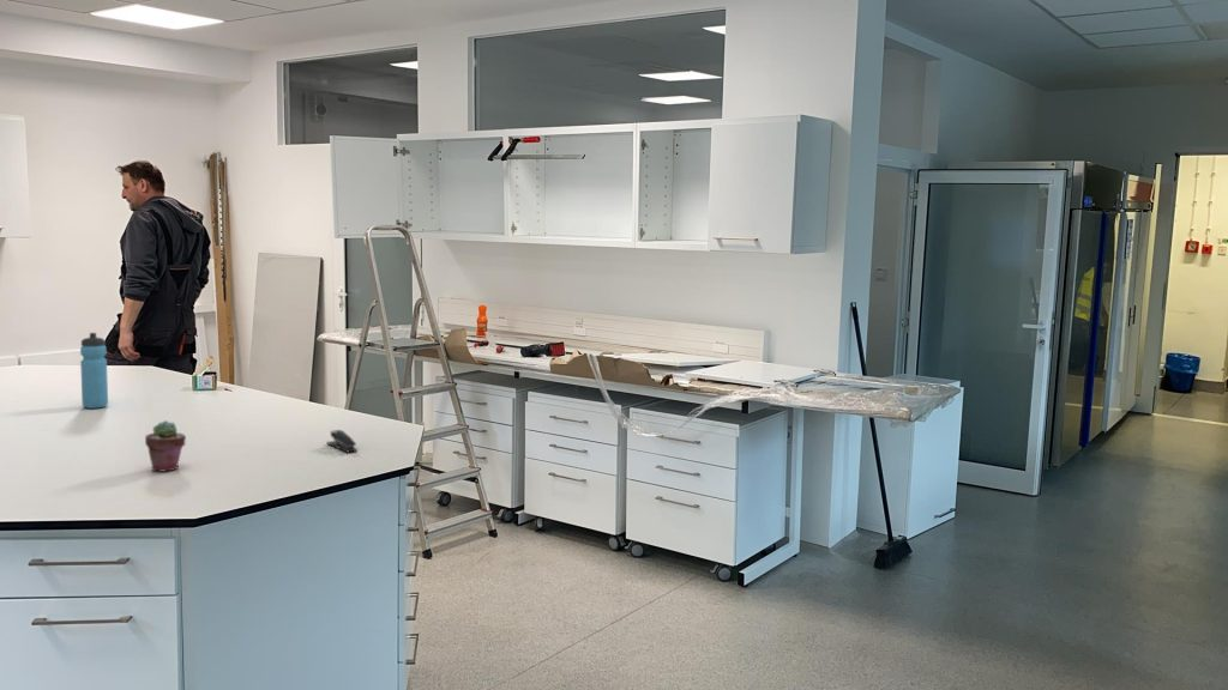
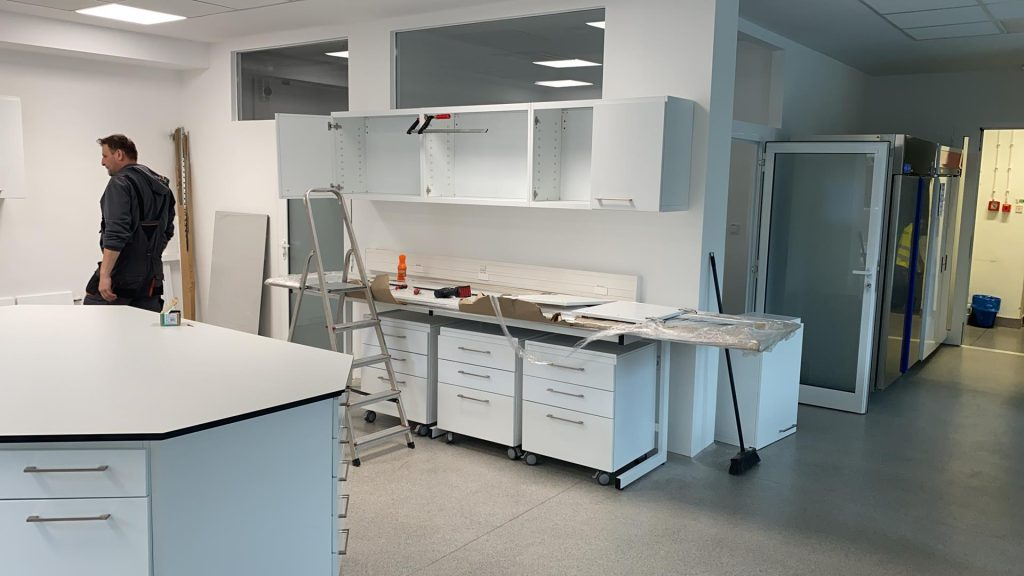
- potted succulent [144,419,187,473]
- water bottle [79,332,109,410]
- stapler [325,429,359,453]
